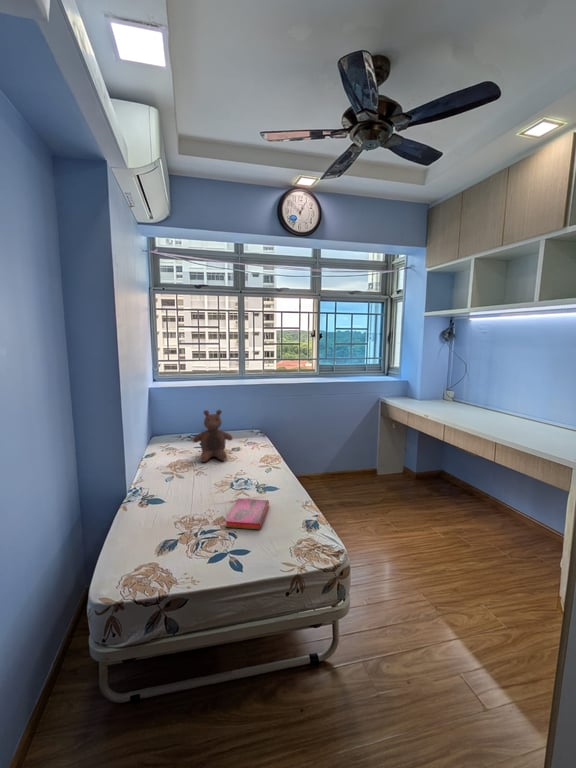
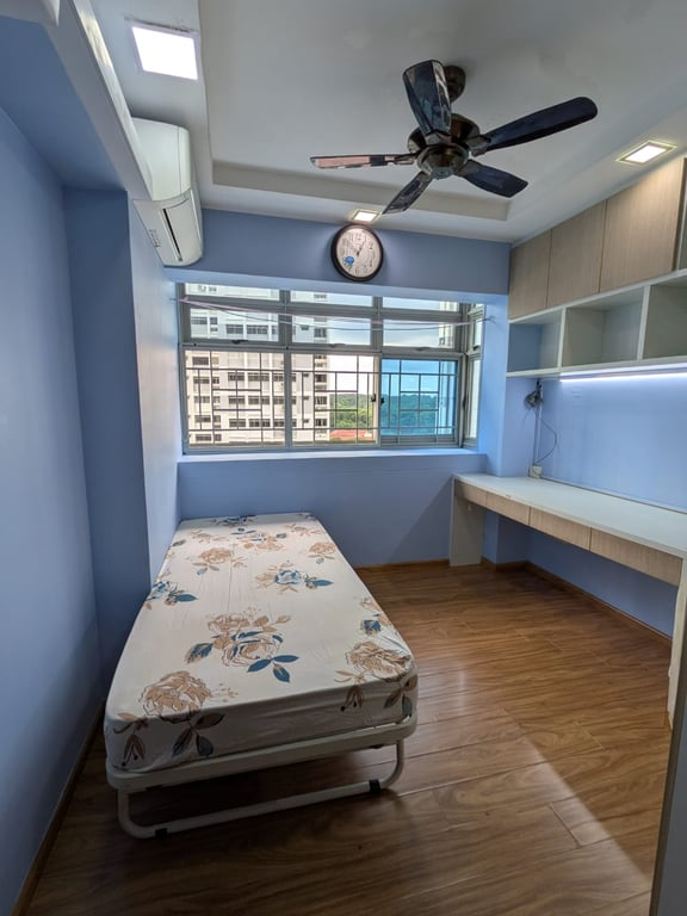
- stuffed bear [192,409,234,463]
- hardback book [224,497,270,531]
